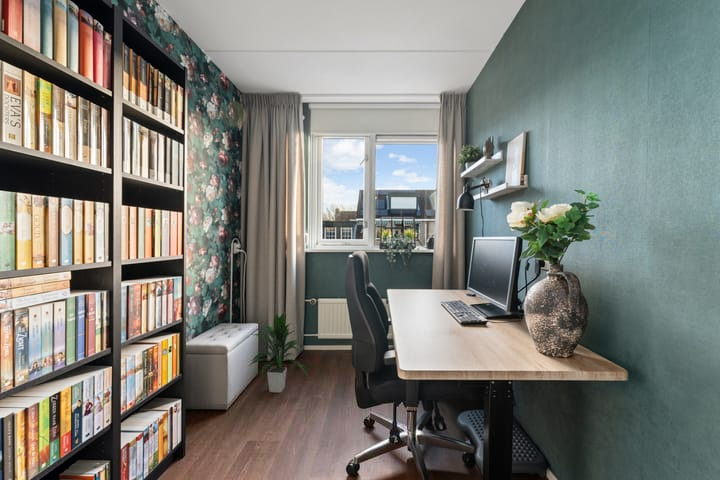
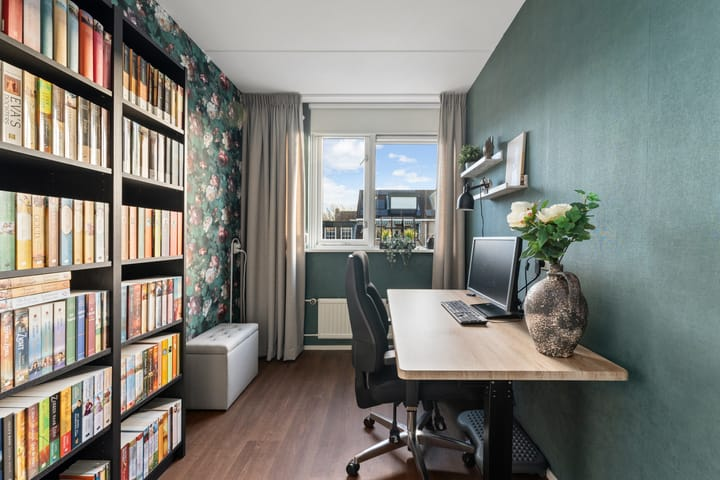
- indoor plant [249,309,310,394]
